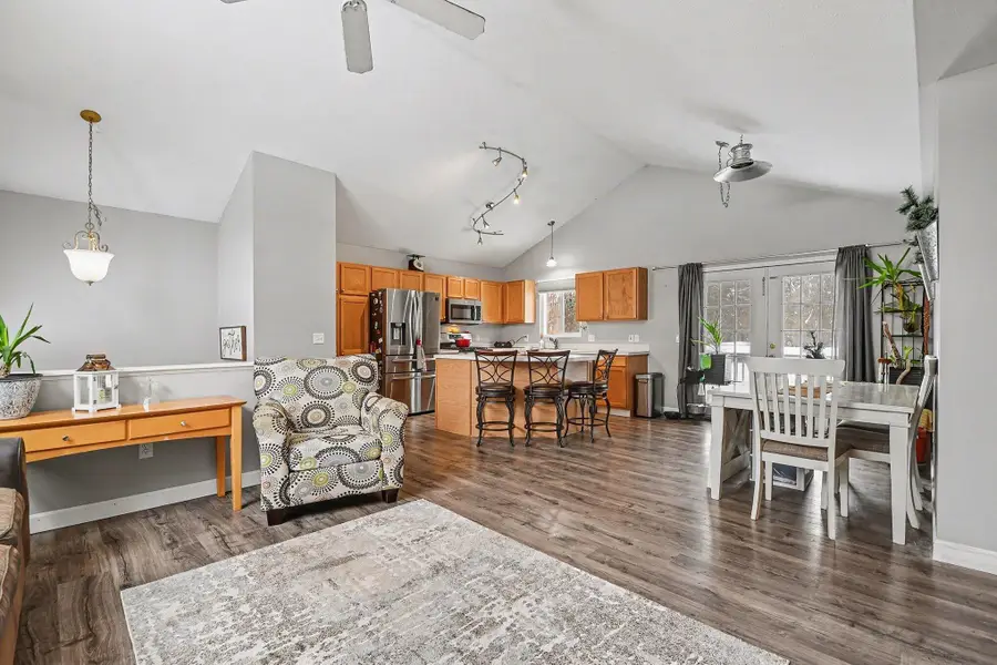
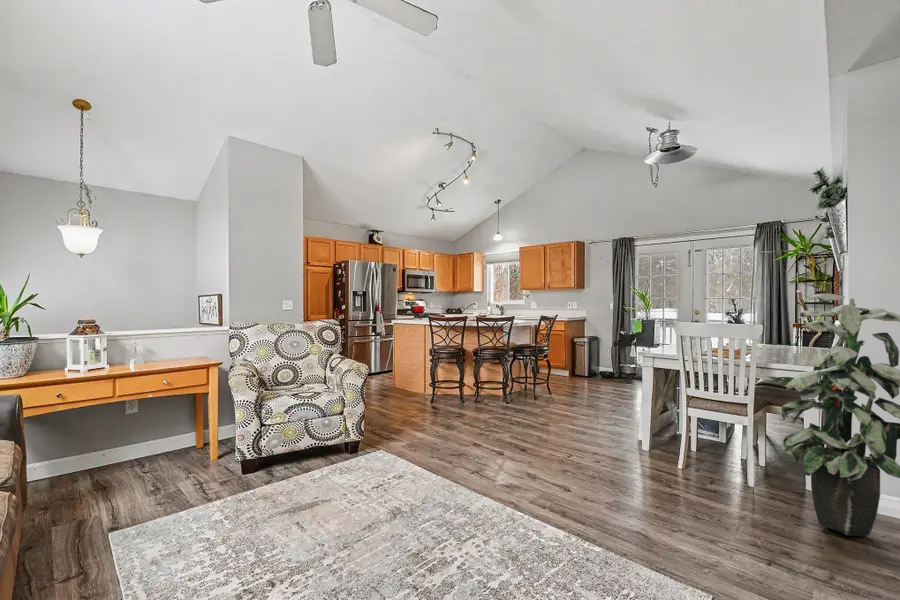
+ indoor plant [767,293,900,537]
